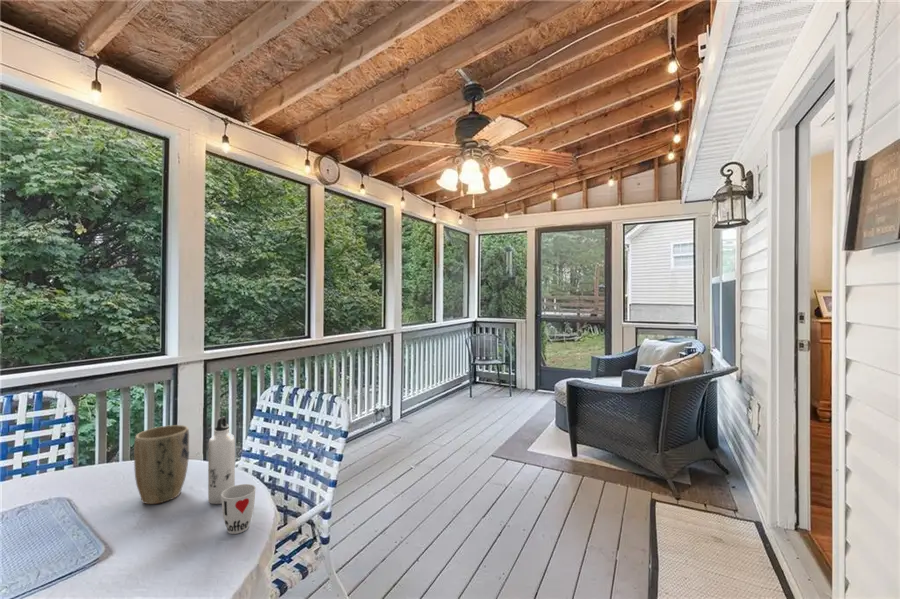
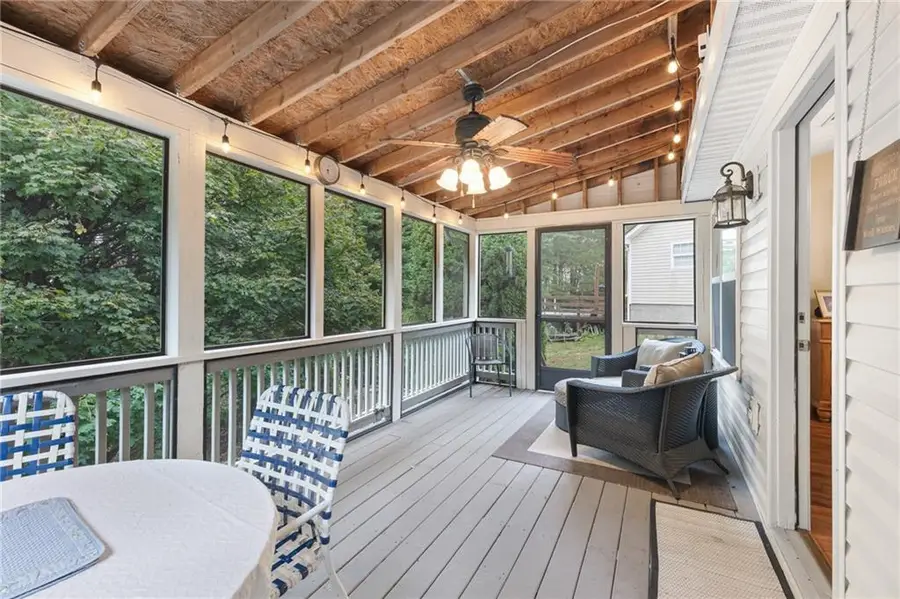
- cup [221,483,257,535]
- water bottle [207,416,236,505]
- plant pot [133,424,190,505]
